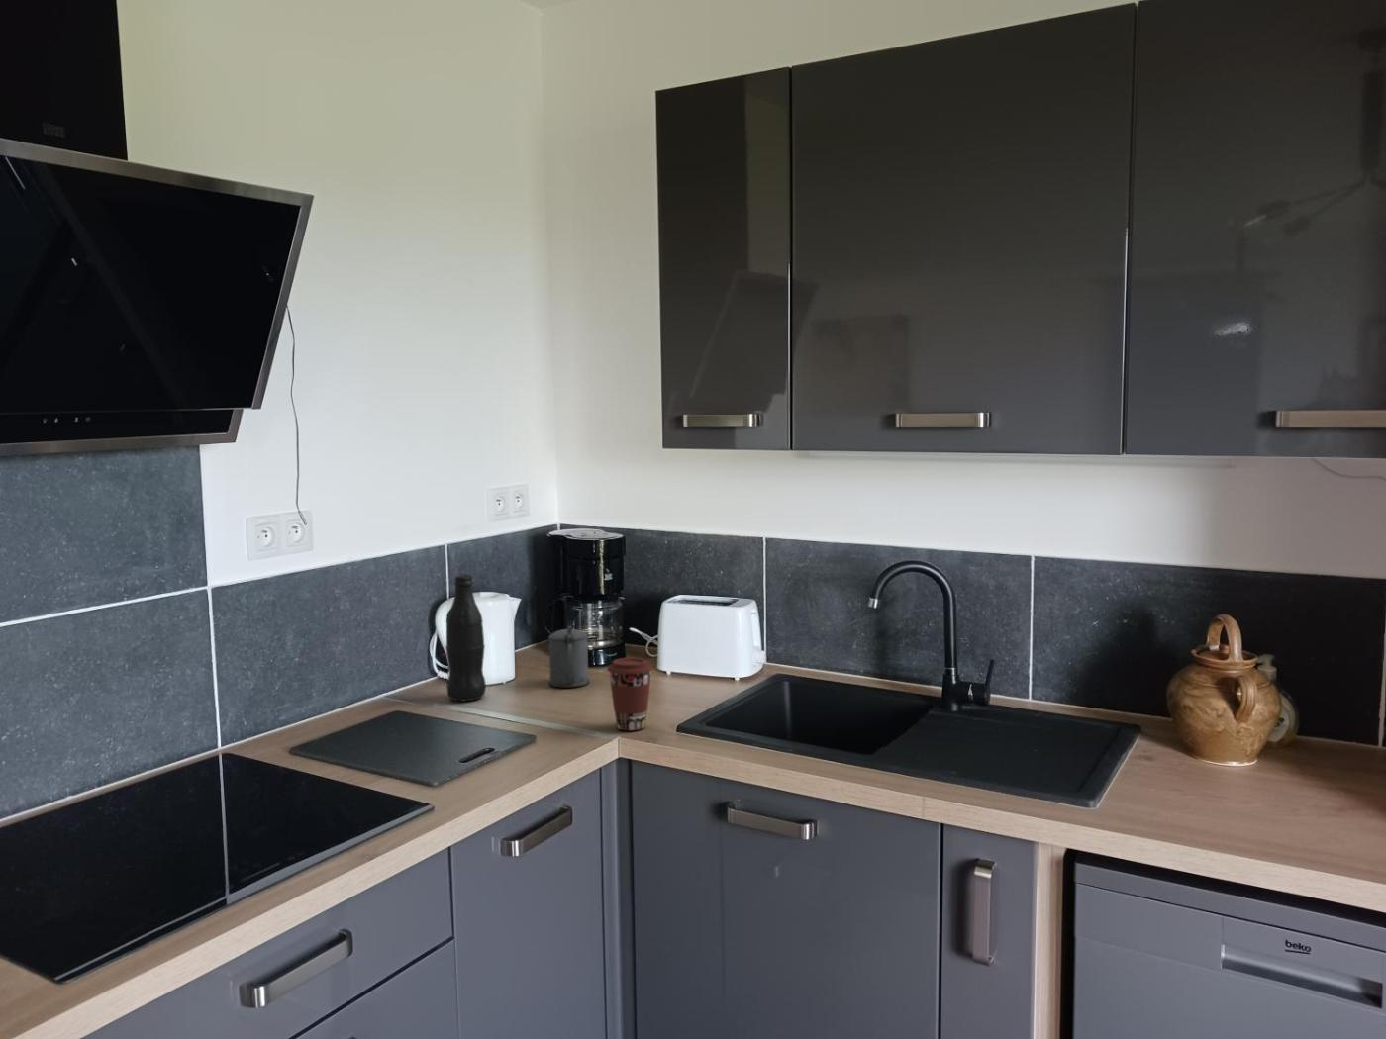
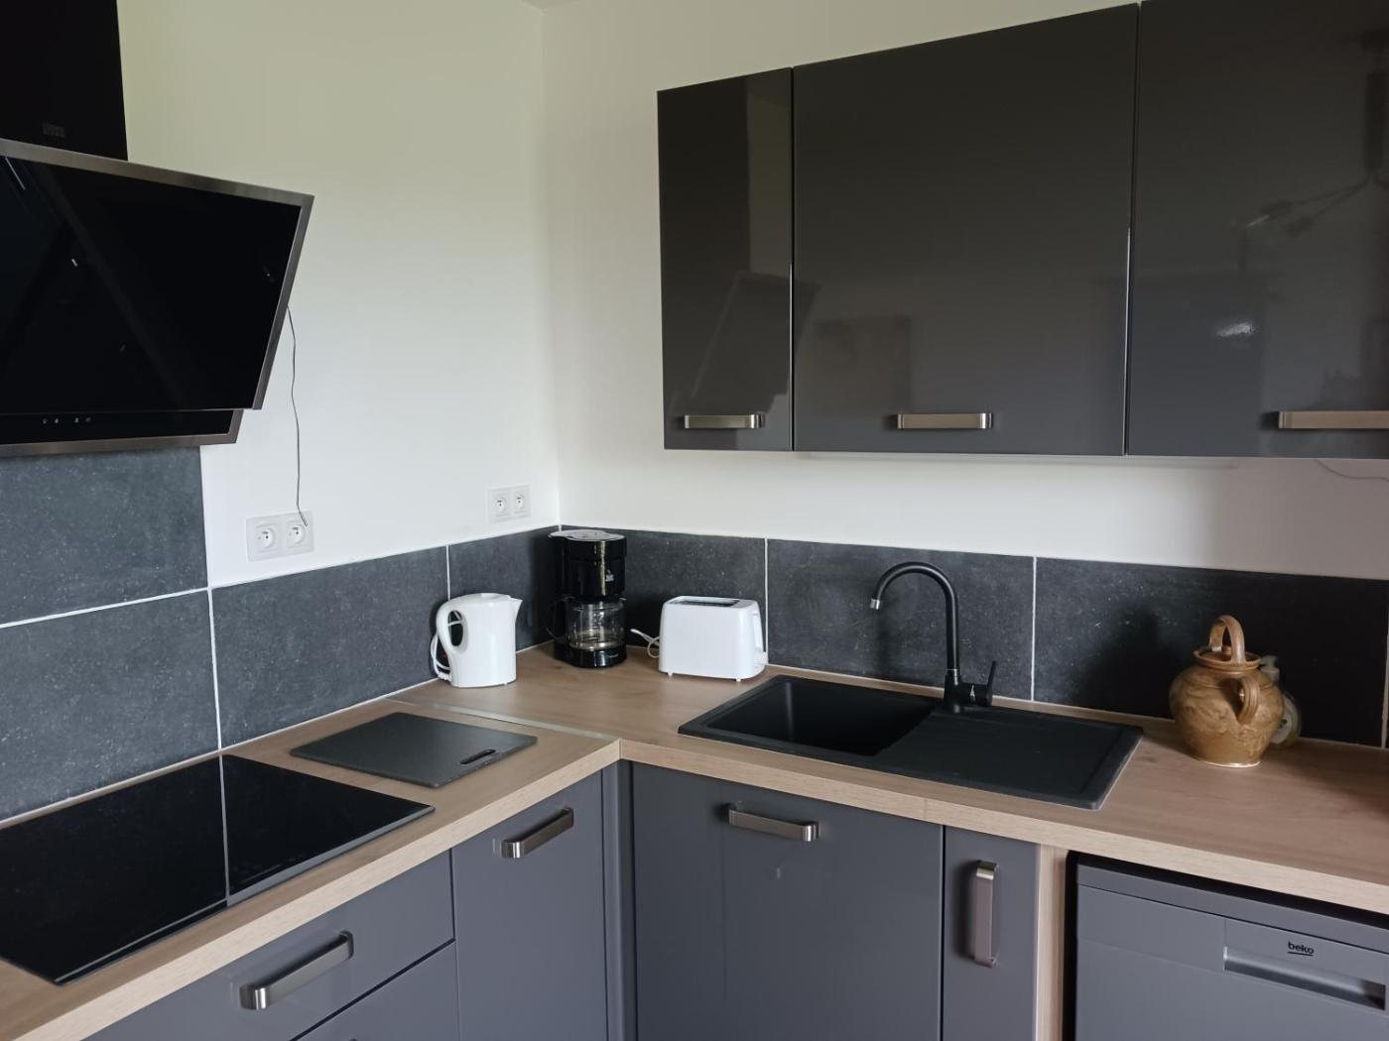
- coffee cup [606,657,655,731]
- bottle [444,573,487,702]
- beer stein [548,625,592,689]
